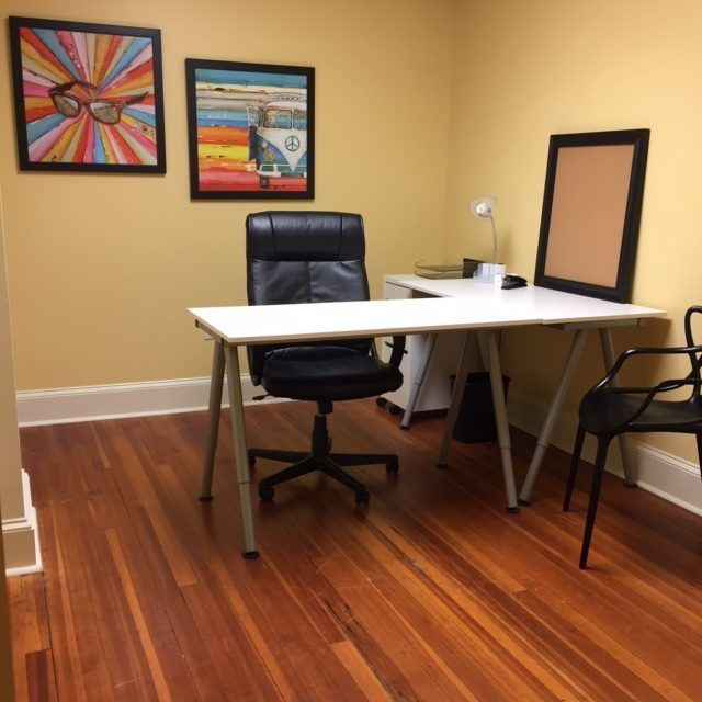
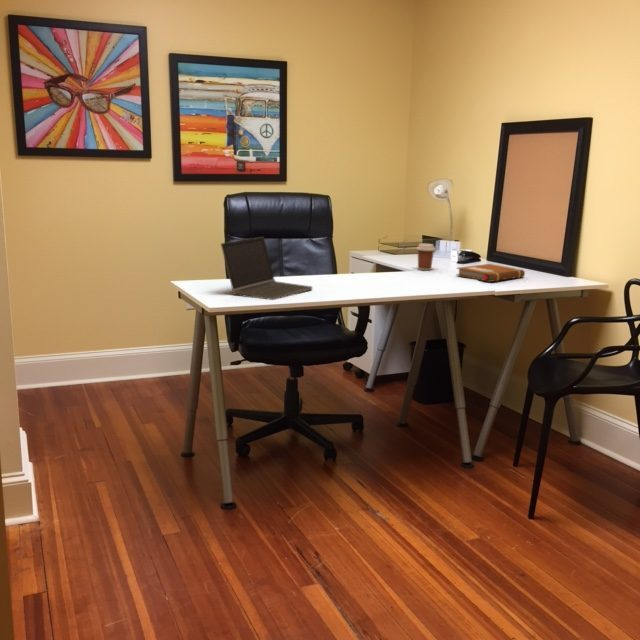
+ coffee cup [415,243,436,271]
+ notebook [455,263,526,283]
+ laptop computer [220,236,313,301]
